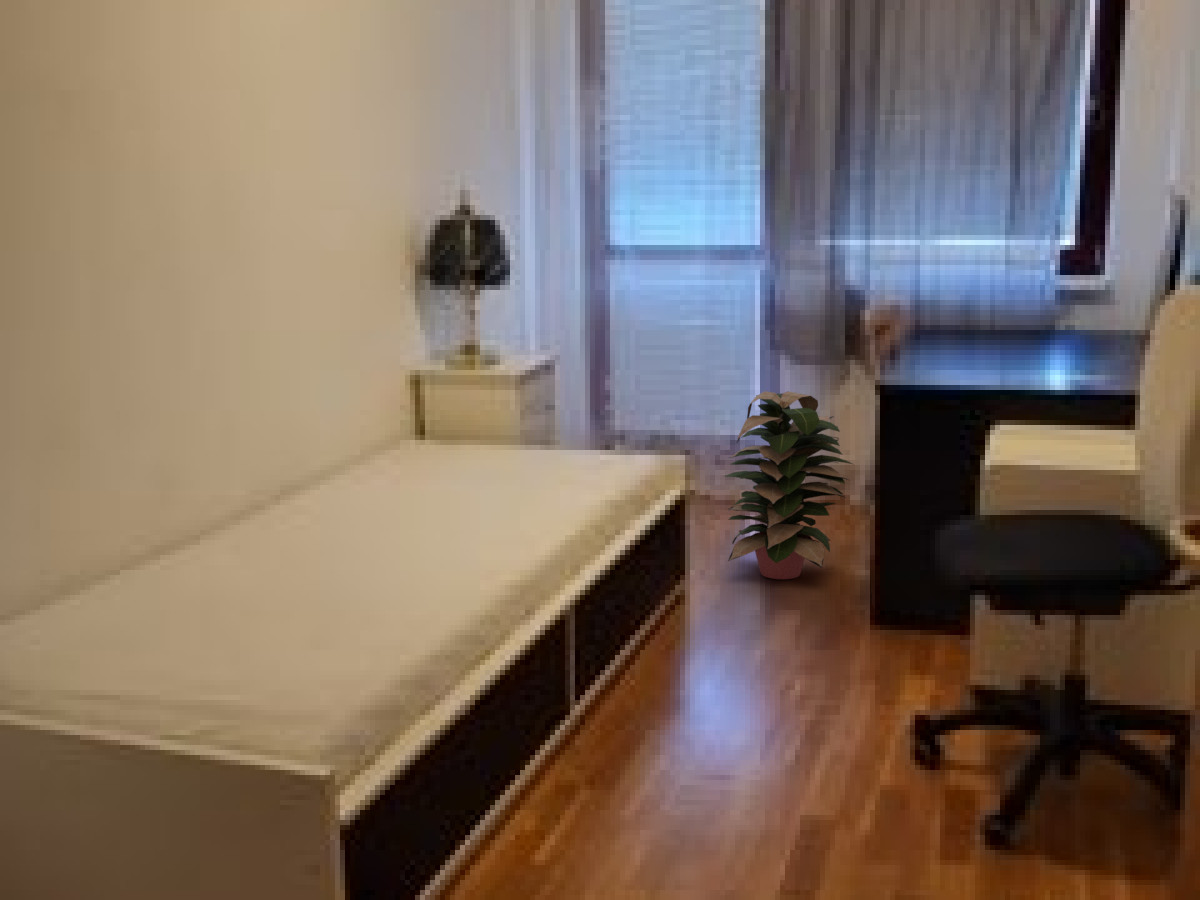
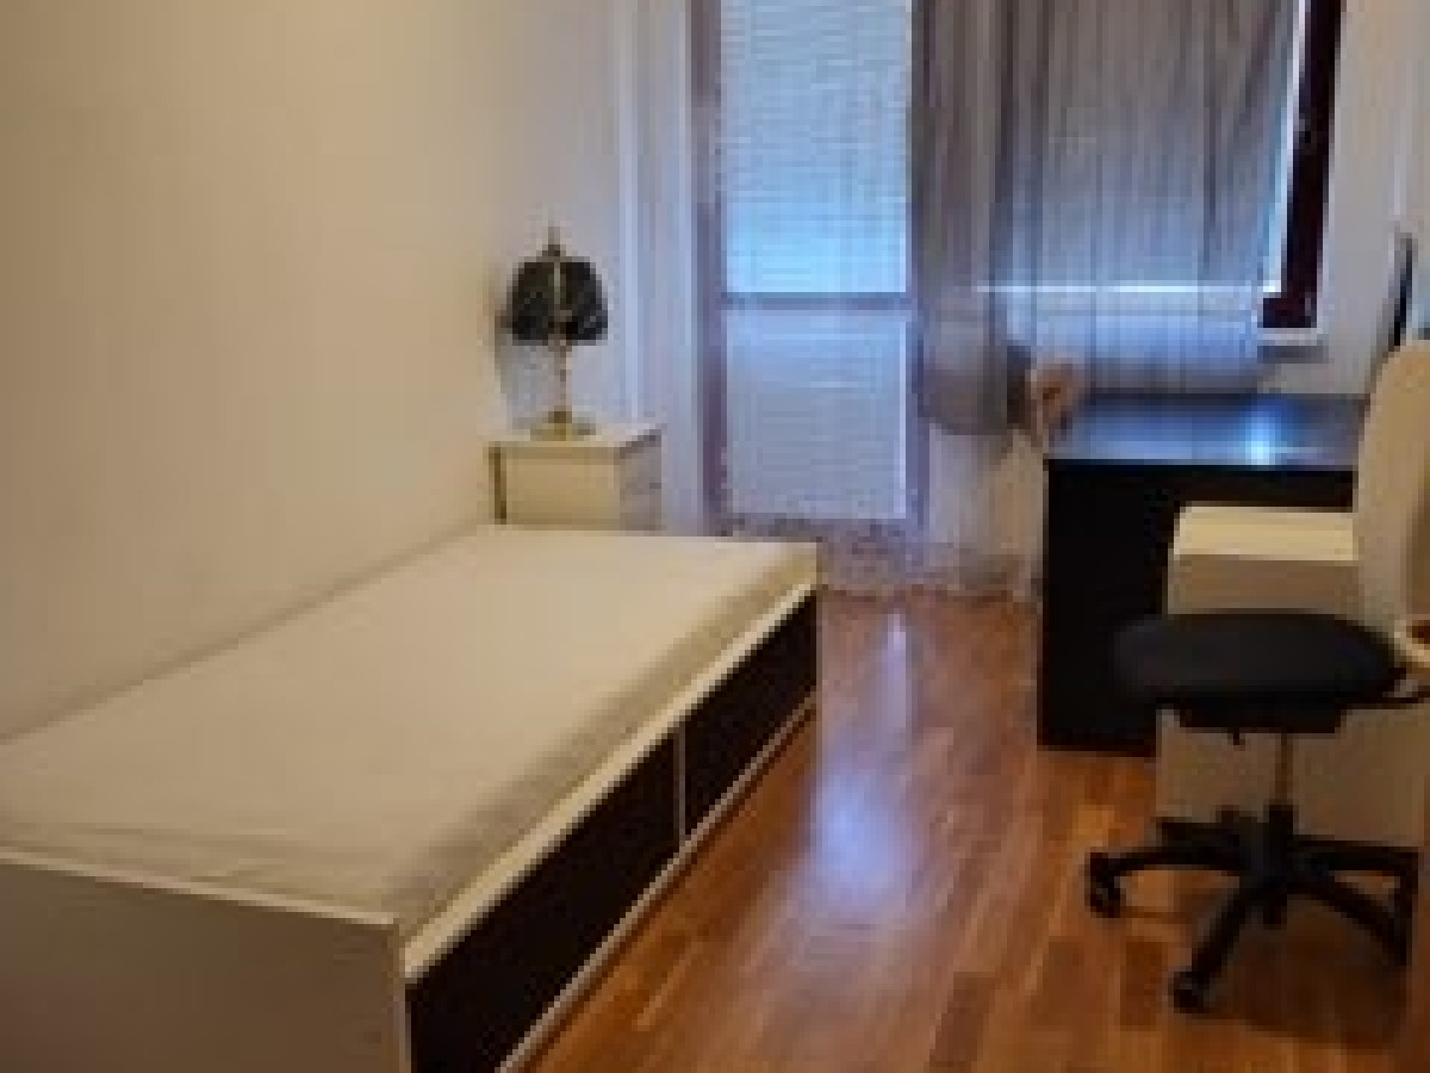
- decorative plant [723,390,855,580]
